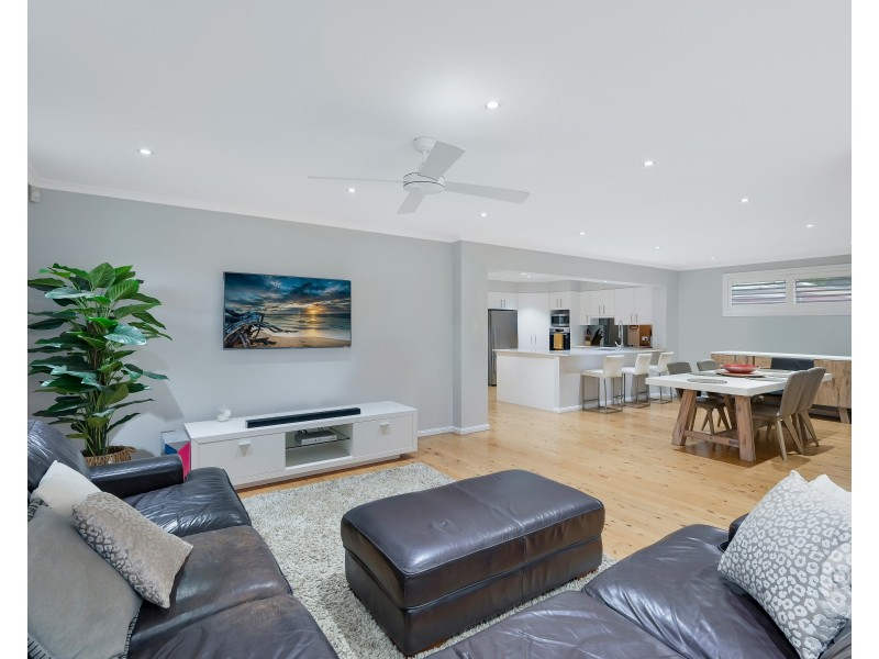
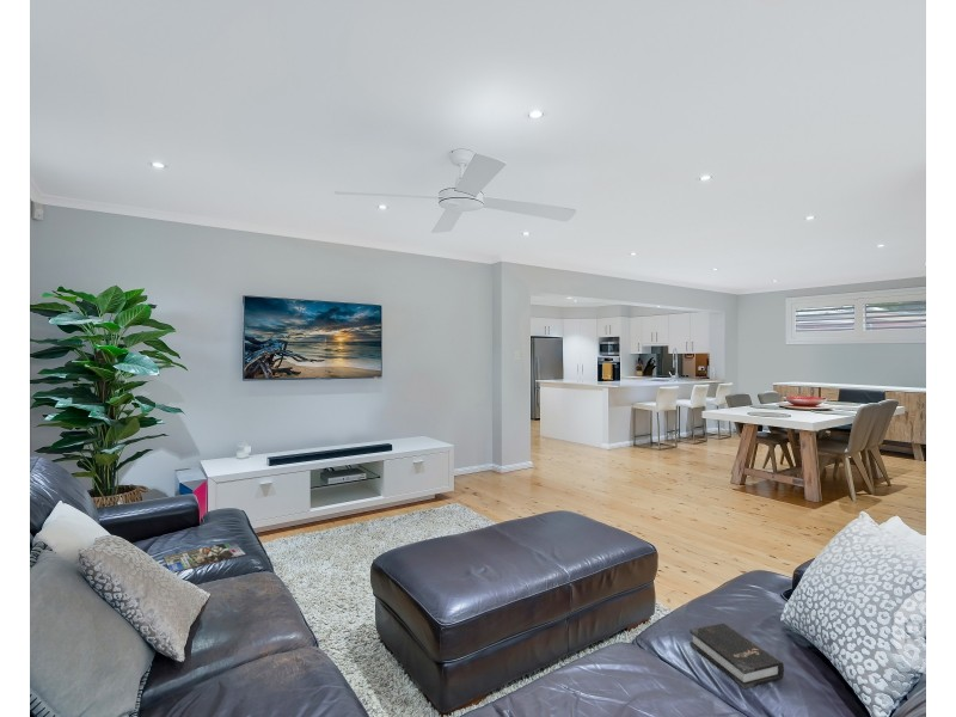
+ hardback book [688,623,785,690]
+ magazine [163,540,246,574]
